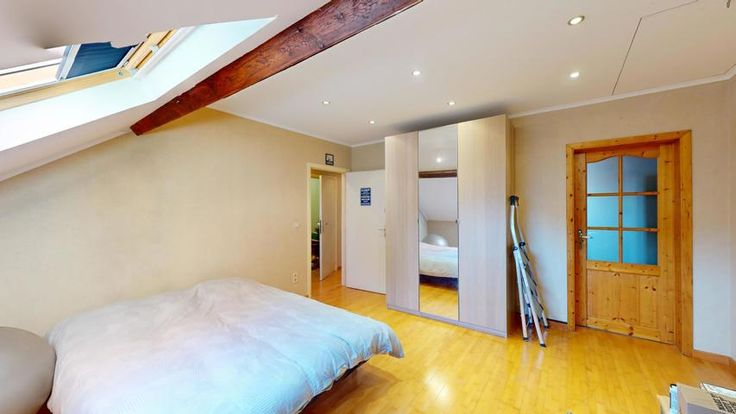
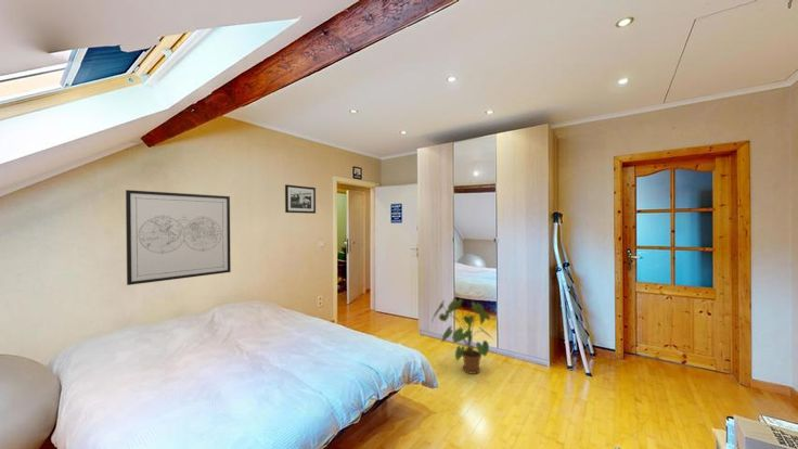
+ picture frame [284,183,317,215]
+ wall art [125,189,232,286]
+ house plant [430,297,493,375]
